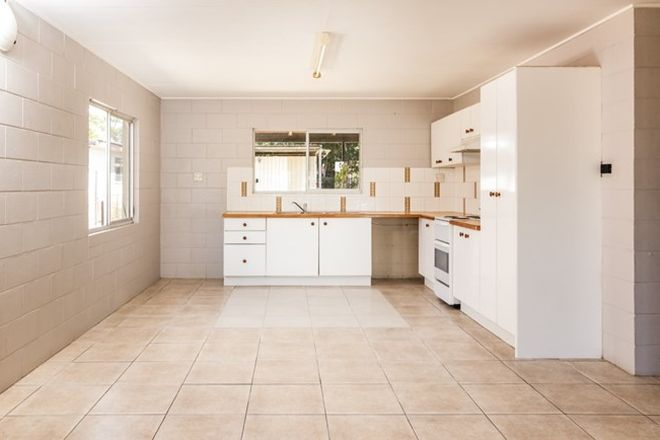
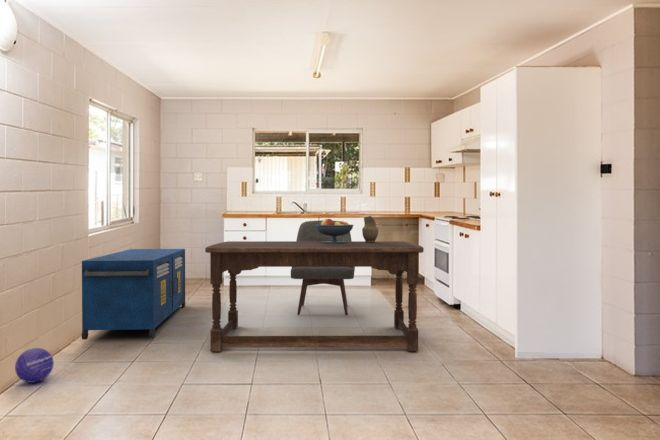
+ decorative ball [14,347,55,384]
+ storage cabinet [81,248,186,341]
+ dining table [204,240,425,352]
+ pitcher [361,215,379,243]
+ chair [290,219,356,316]
+ fruit bowl [315,218,354,243]
